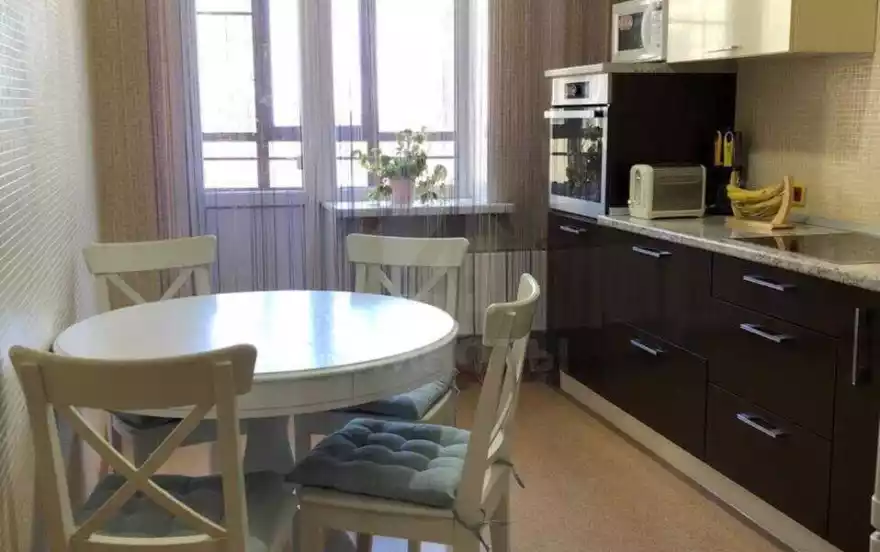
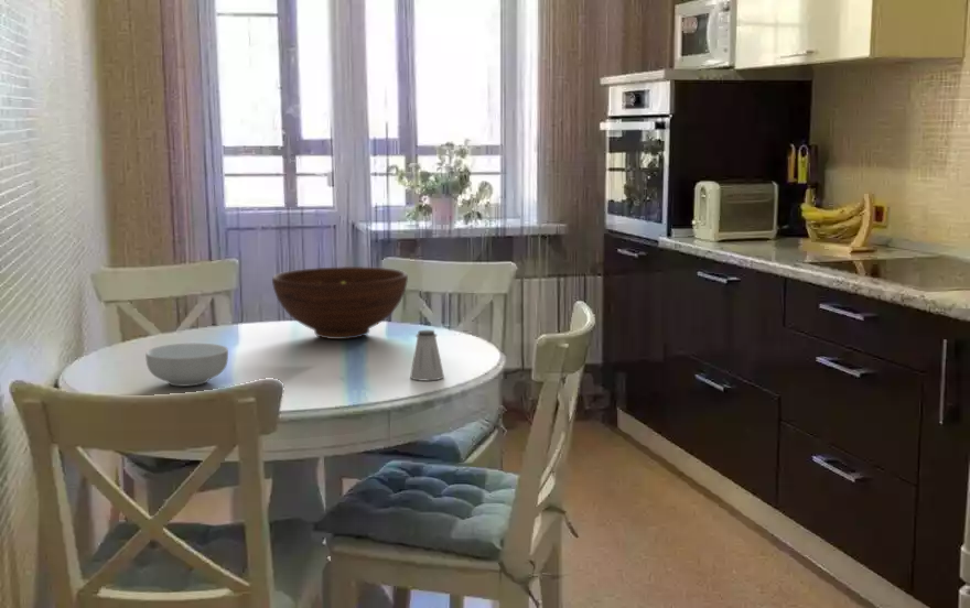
+ fruit bowl [271,265,409,340]
+ saltshaker [409,329,445,382]
+ cereal bowl [144,343,229,387]
